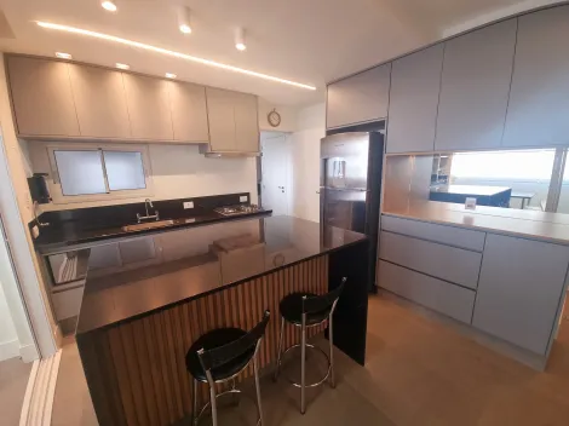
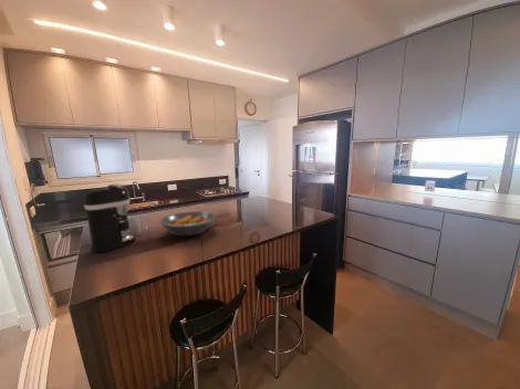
+ coffee maker [83,183,137,253]
+ fruit bowl [159,210,217,236]
